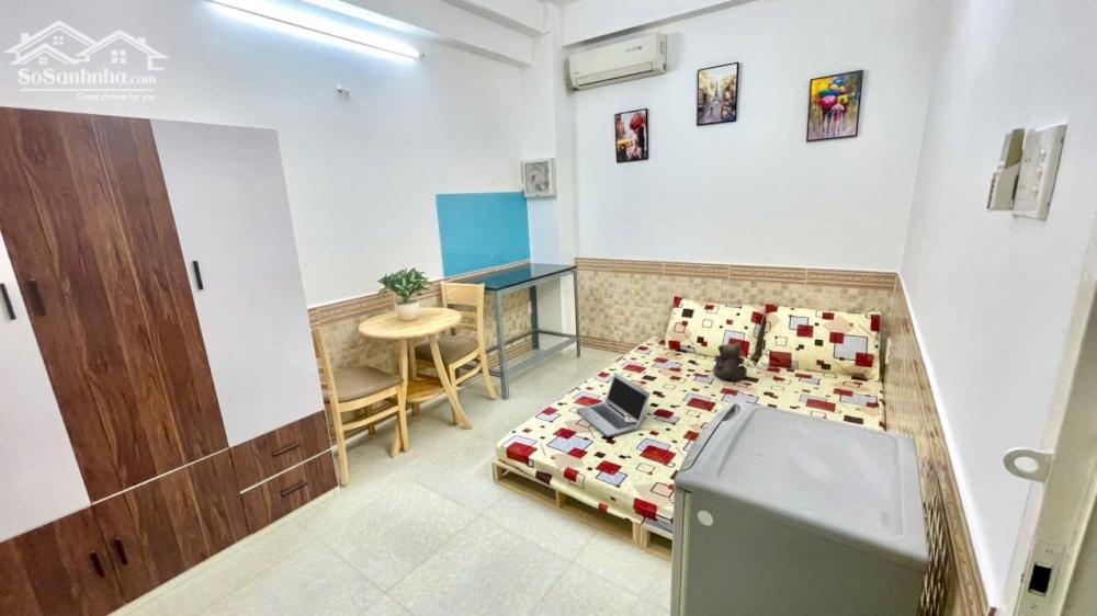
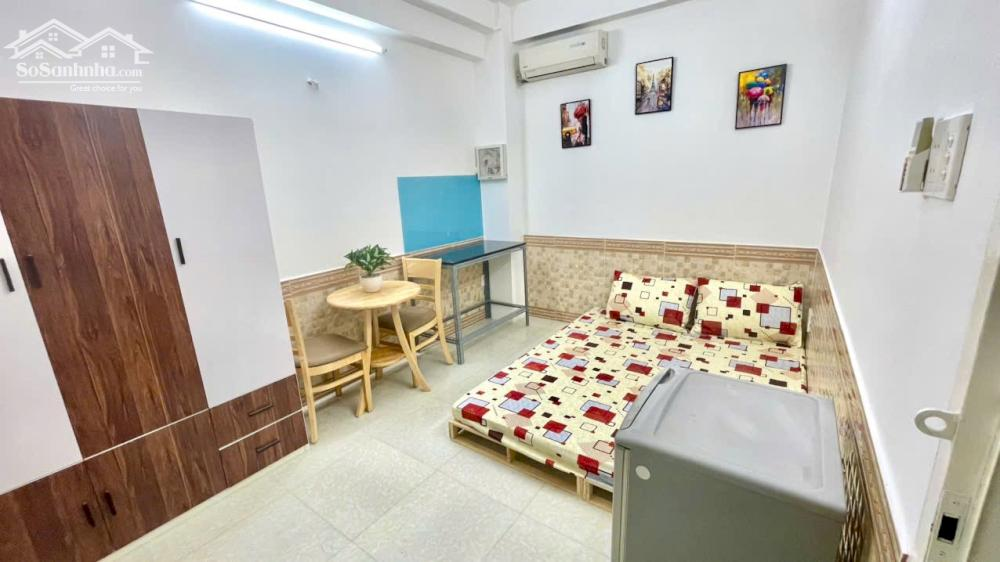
- teddy bear [712,342,748,383]
- laptop [575,372,652,438]
